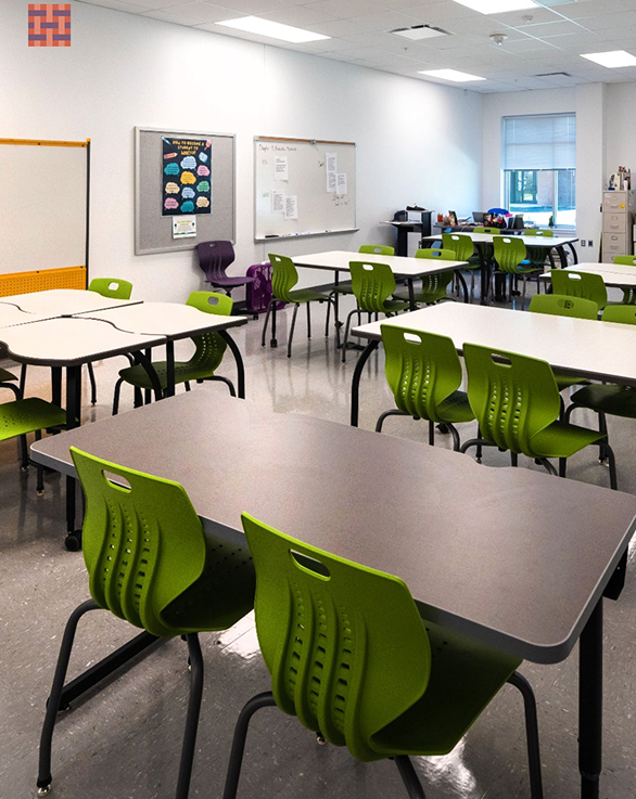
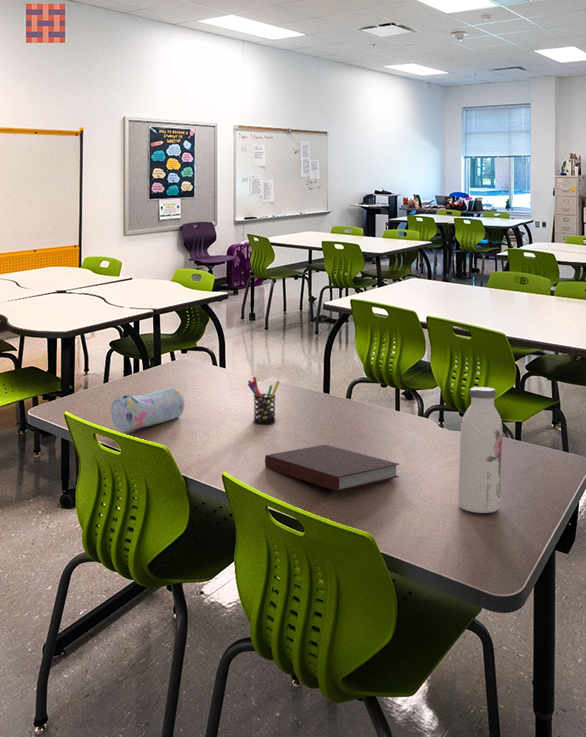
+ water bottle [457,386,503,514]
+ pencil case [110,387,185,431]
+ notebook [264,444,400,492]
+ pen holder [247,376,281,424]
